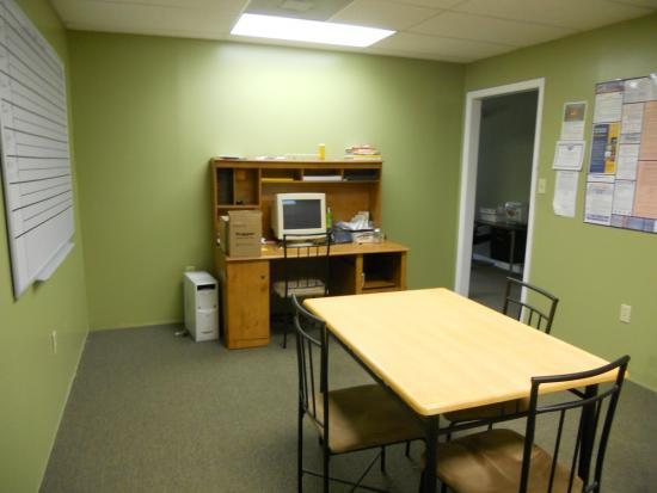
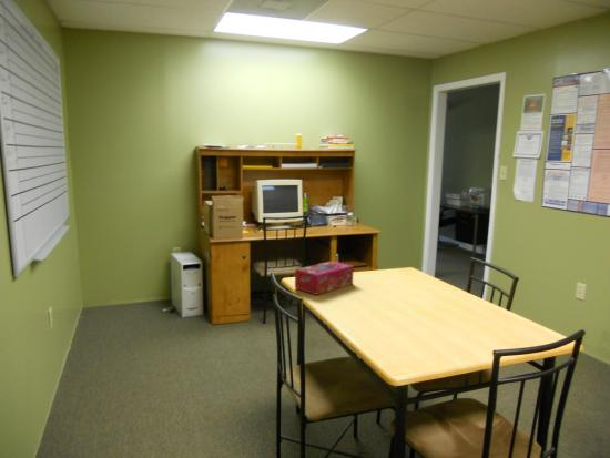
+ tissue box [294,259,355,296]
